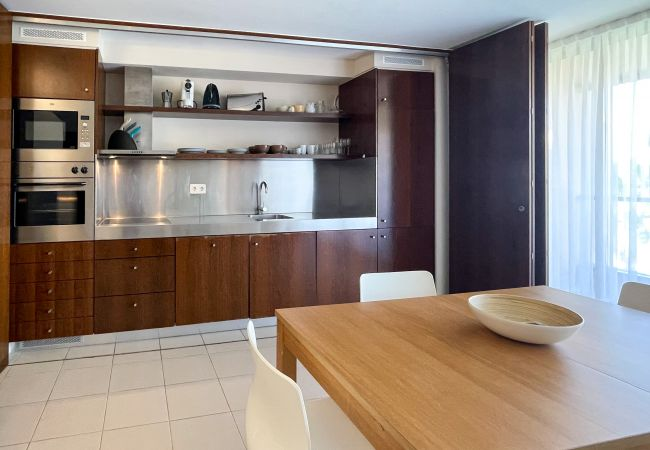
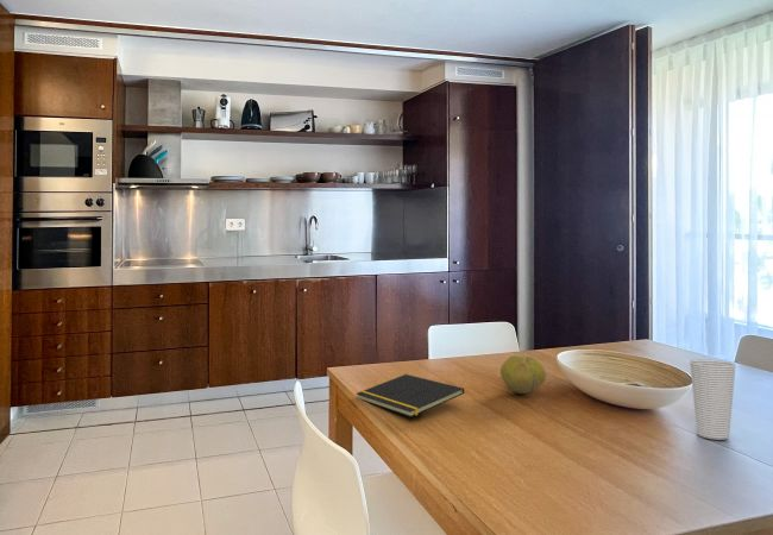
+ cup [689,358,736,441]
+ fruit [499,354,547,395]
+ notepad [356,373,465,418]
